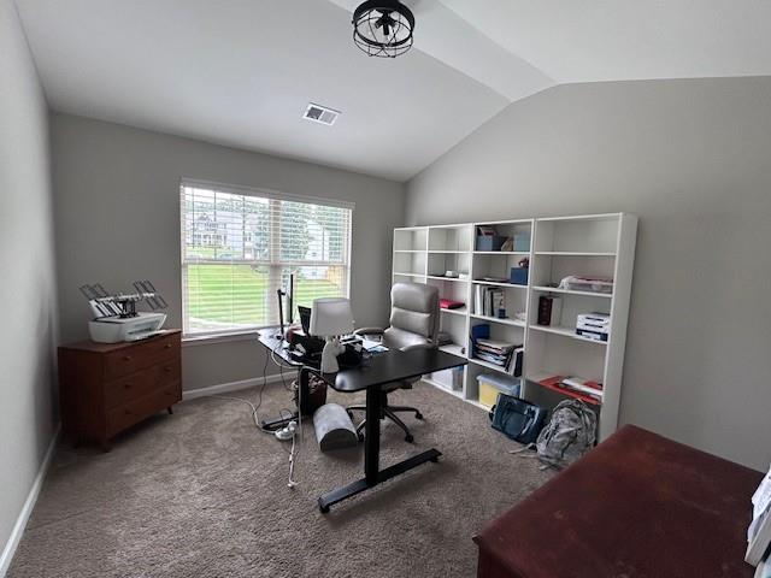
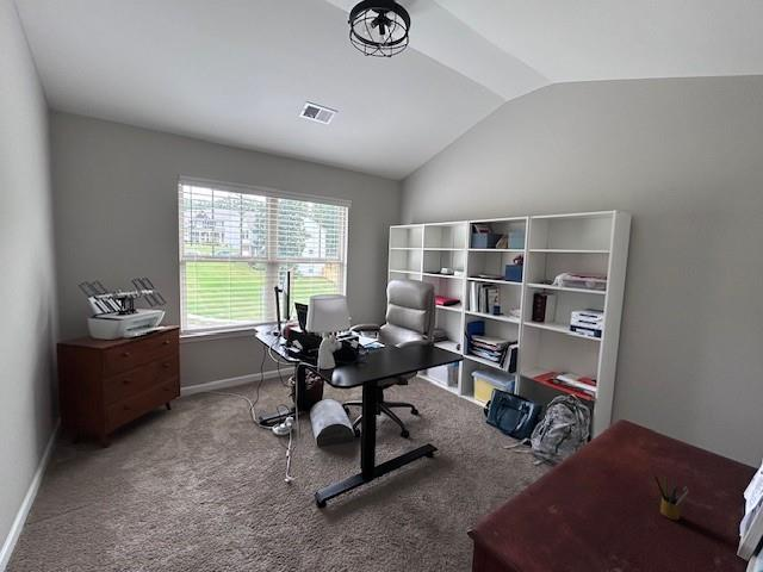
+ pencil box [653,473,691,521]
